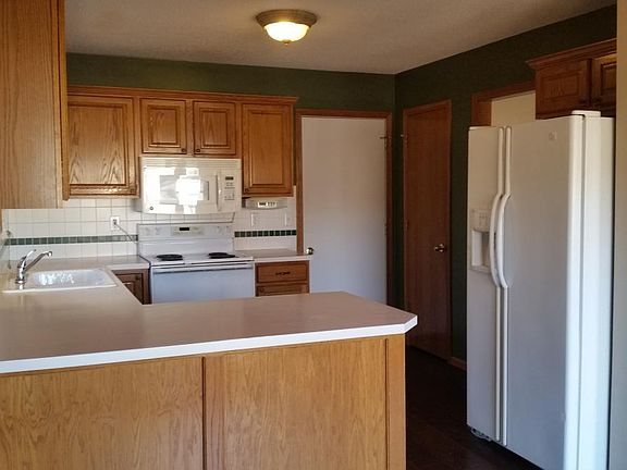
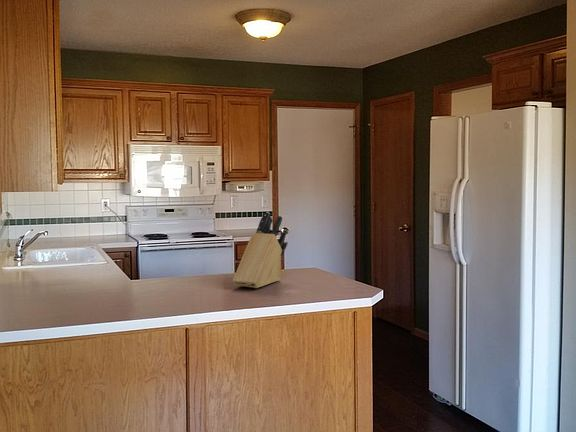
+ knife block [232,211,289,289]
